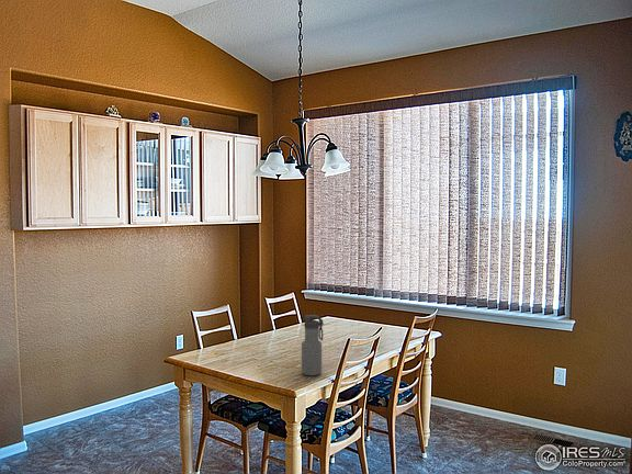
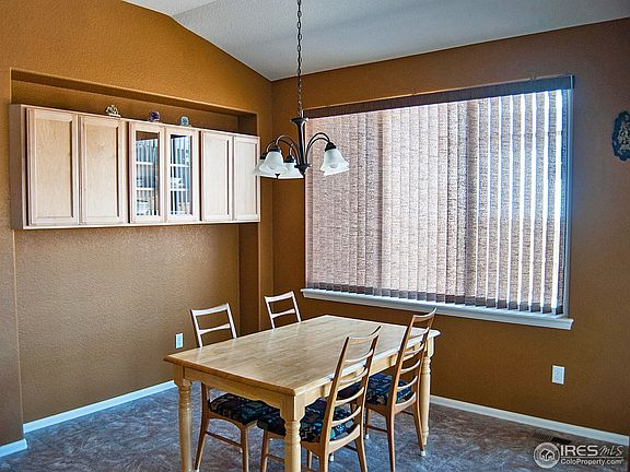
- water bottle [301,314,325,376]
